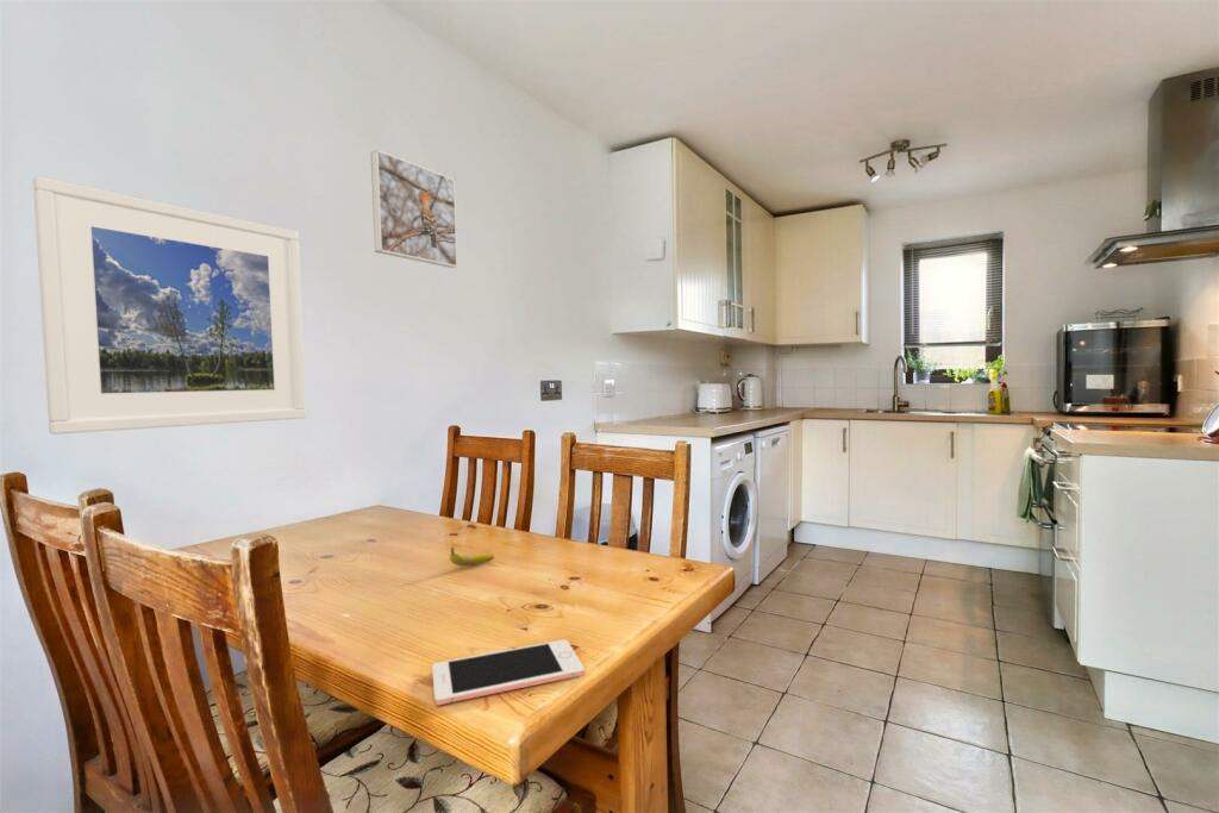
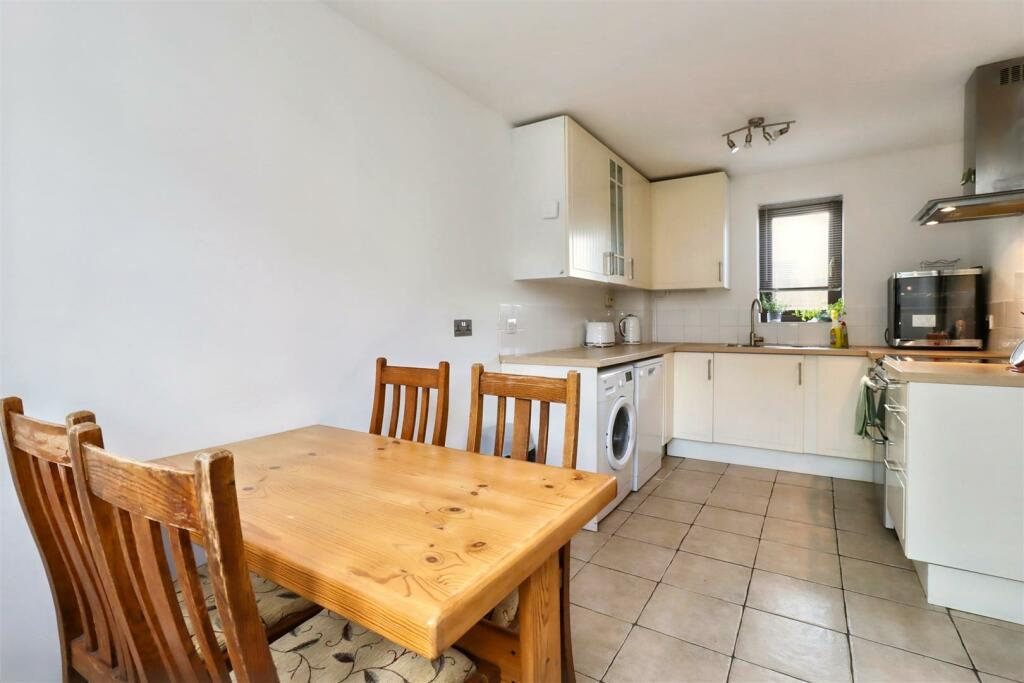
- cell phone [431,639,586,707]
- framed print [32,175,308,436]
- fruit [449,545,495,568]
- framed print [370,149,458,269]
